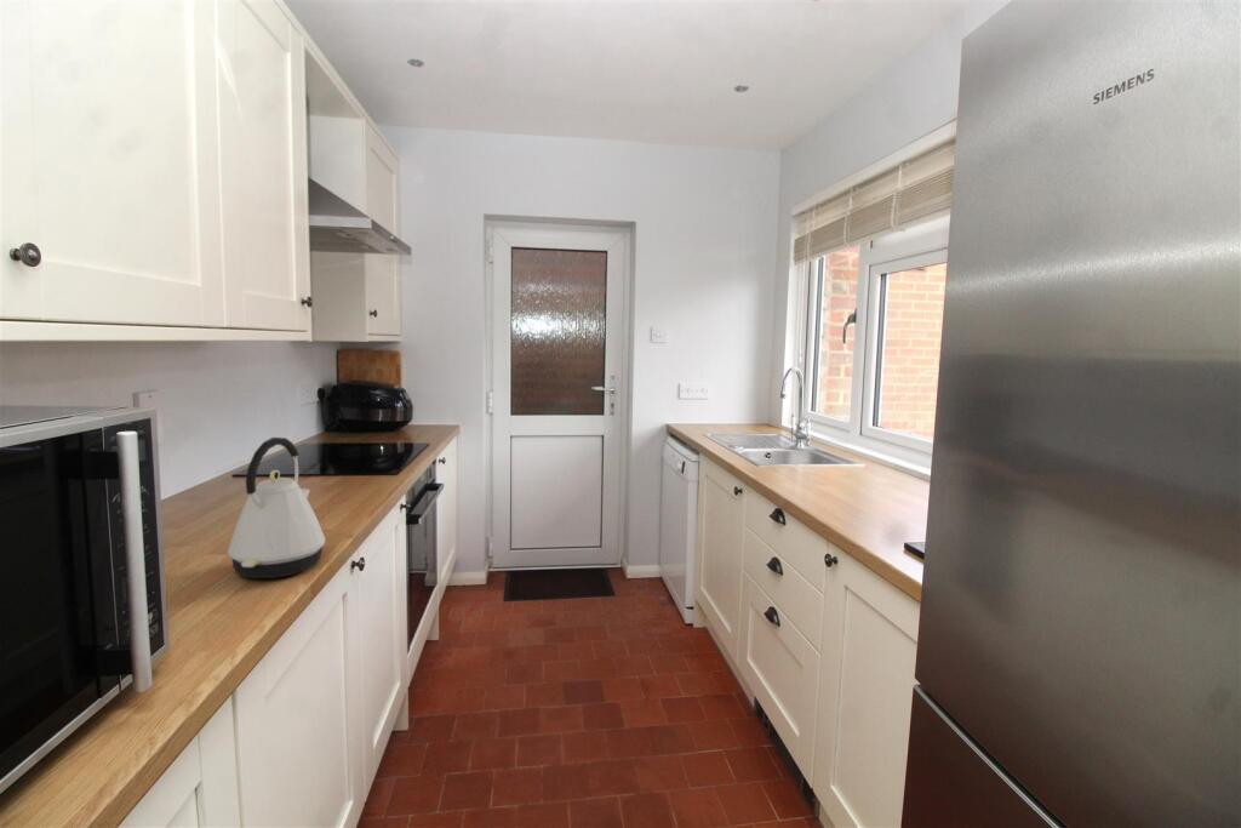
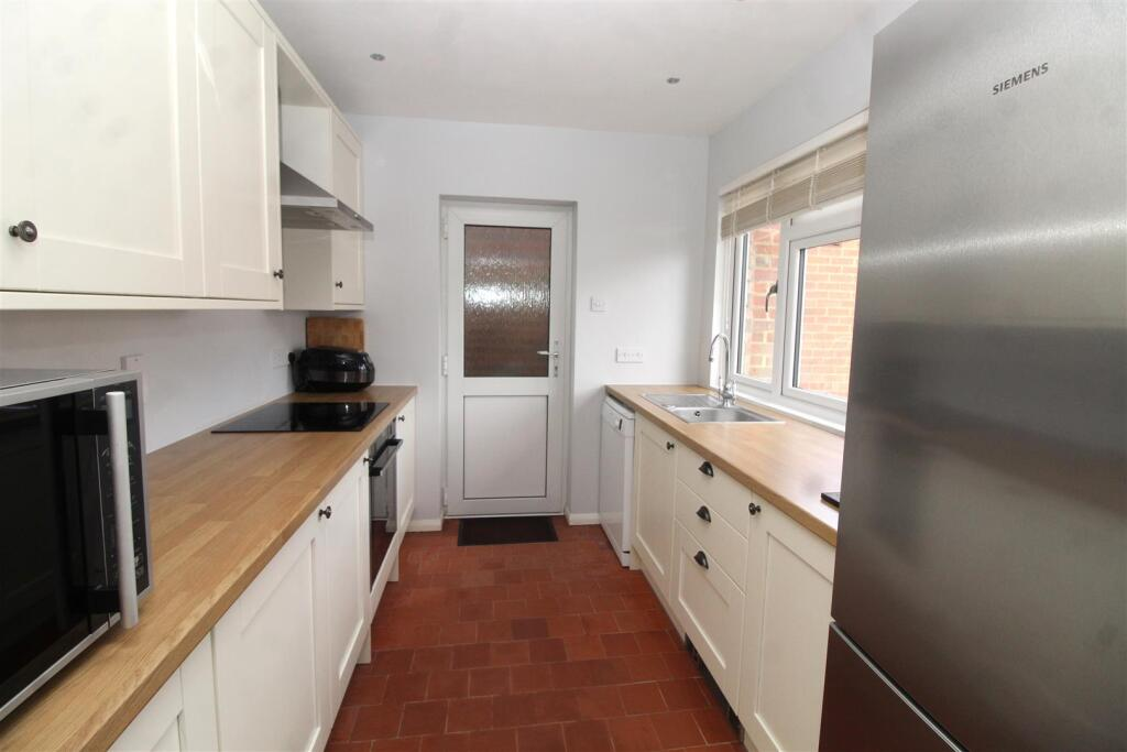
- kettle [227,436,326,579]
